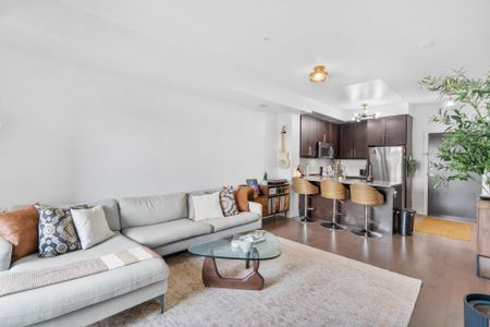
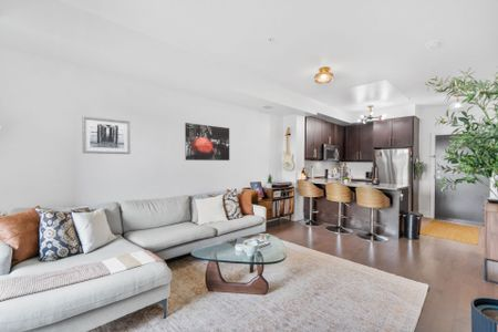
+ wall art [184,122,230,162]
+ wall art [81,115,132,155]
